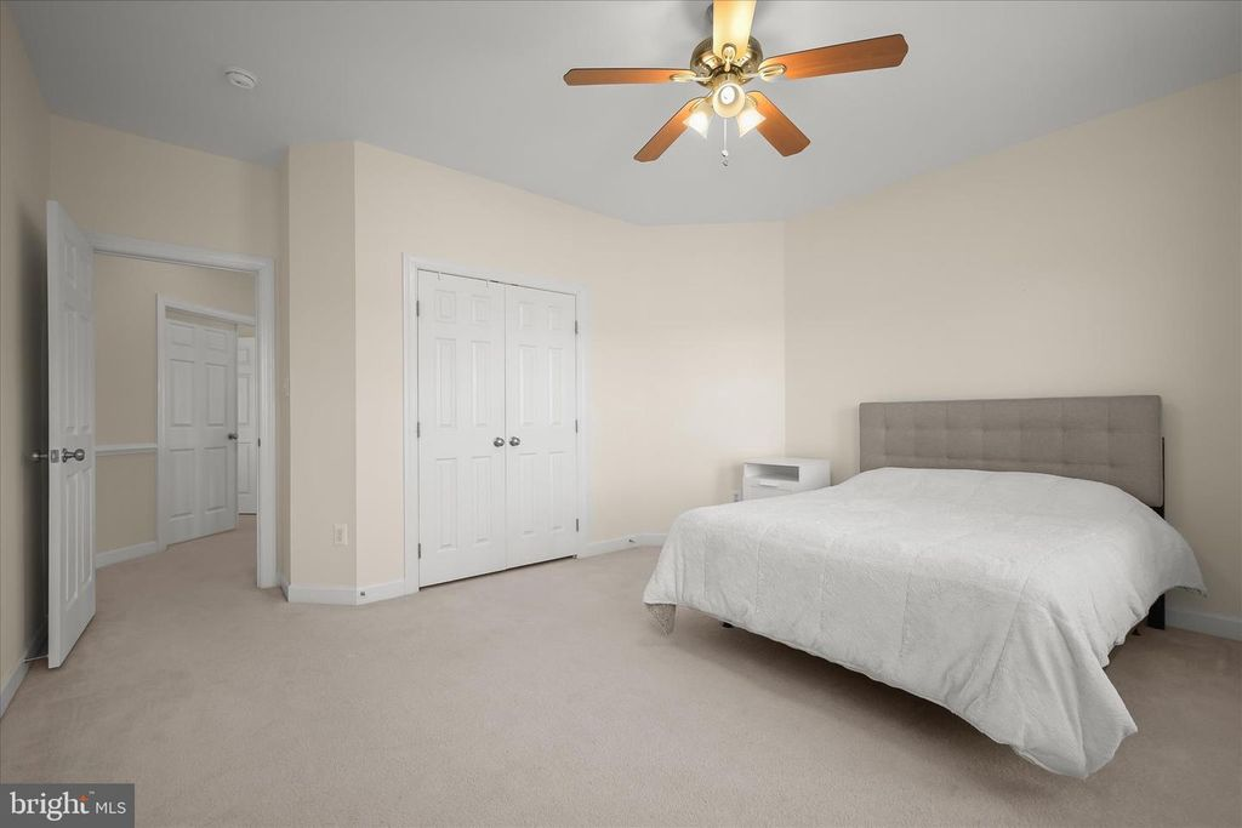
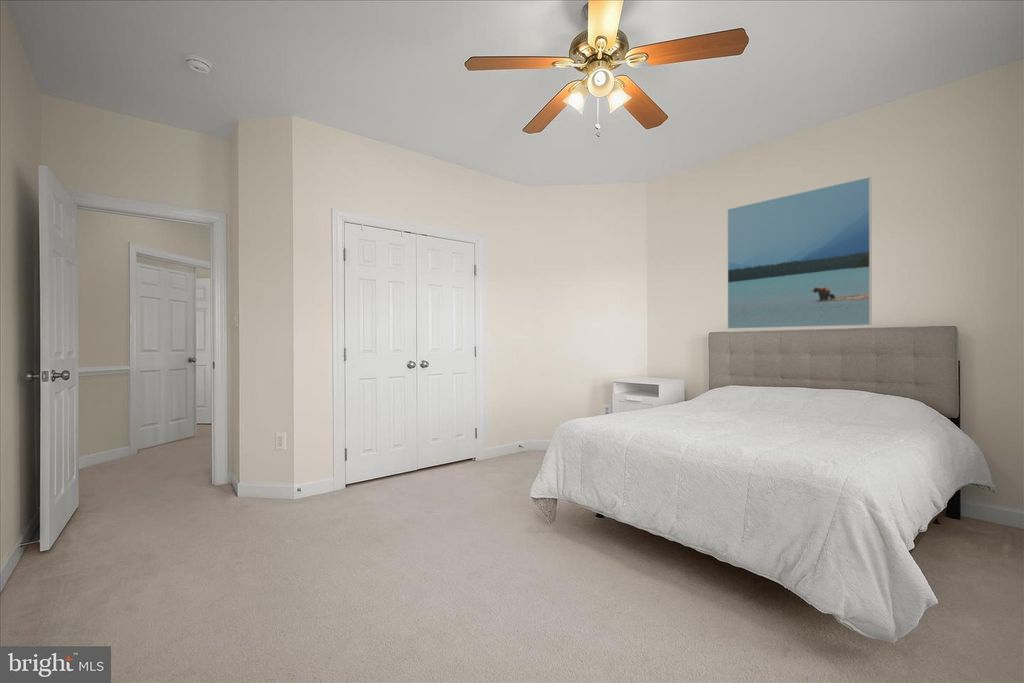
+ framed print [726,176,873,330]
